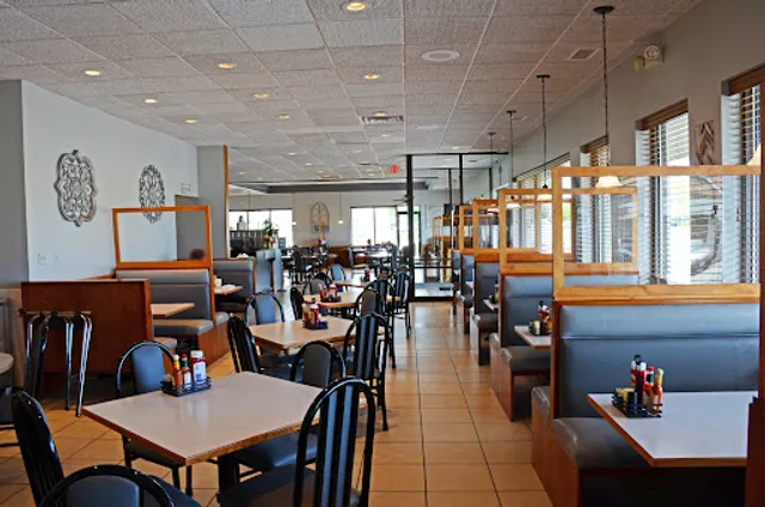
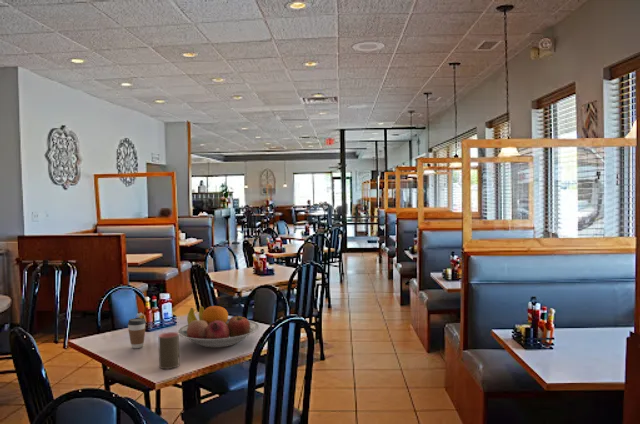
+ fruit bowl [177,305,261,349]
+ coffee cup [127,317,147,349]
+ cup [157,331,181,370]
